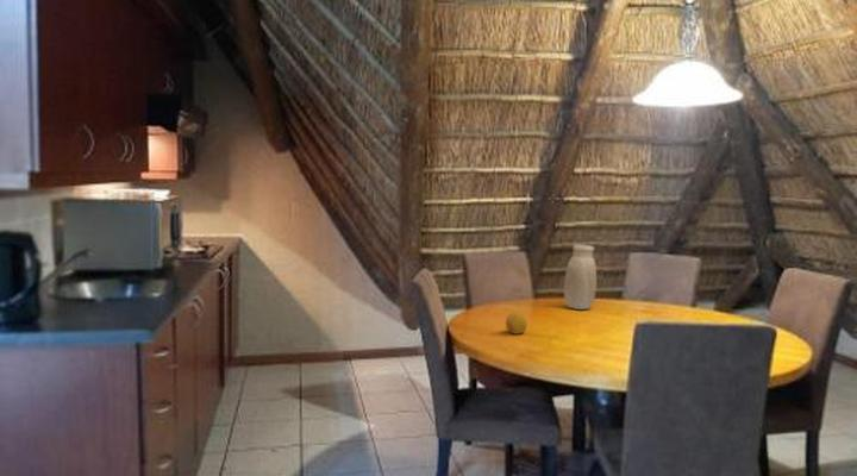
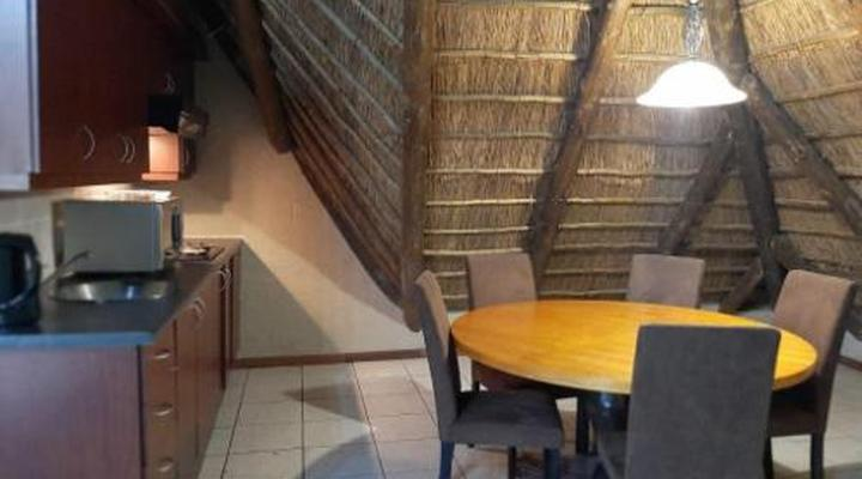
- vase [533,240,598,311]
- fruit [505,311,528,336]
